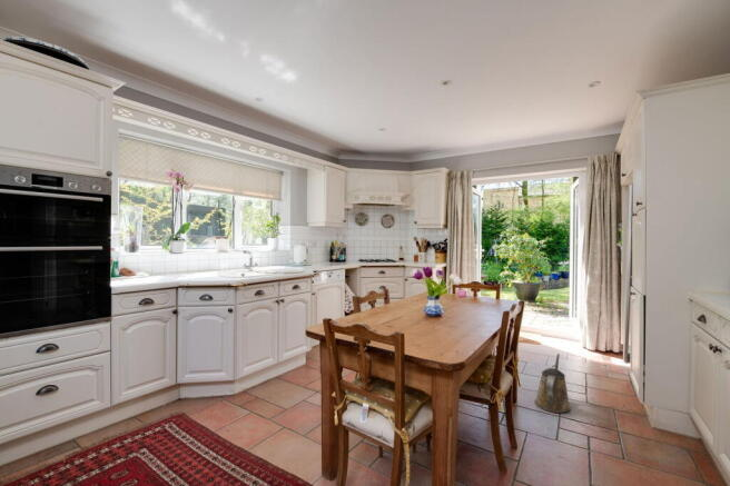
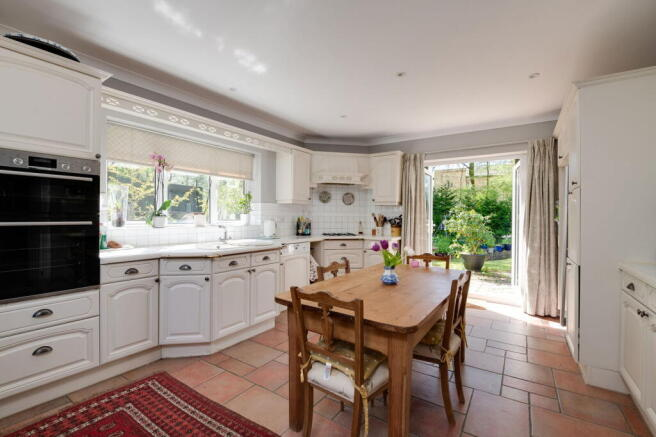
- watering can [534,353,572,414]
